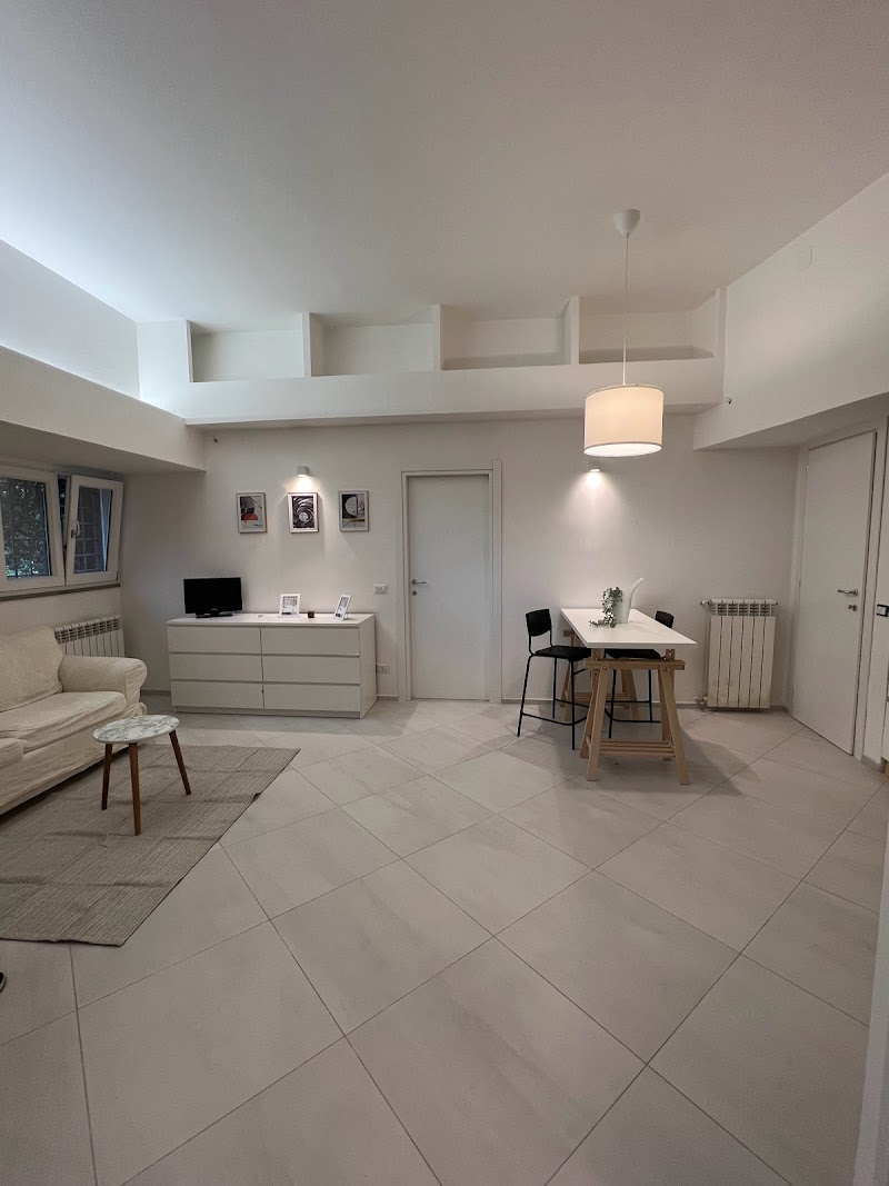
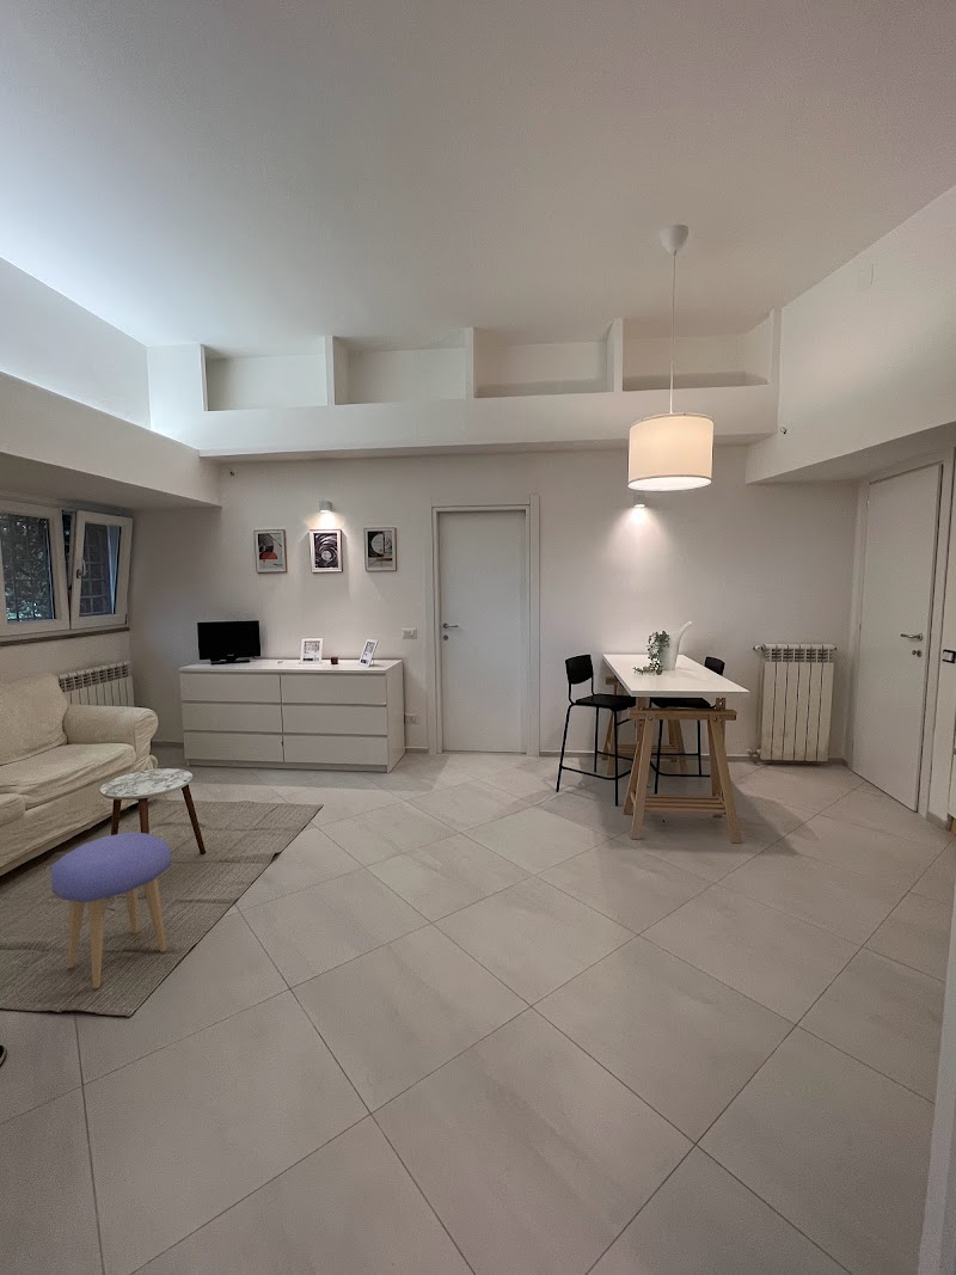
+ stool [50,830,172,989]
